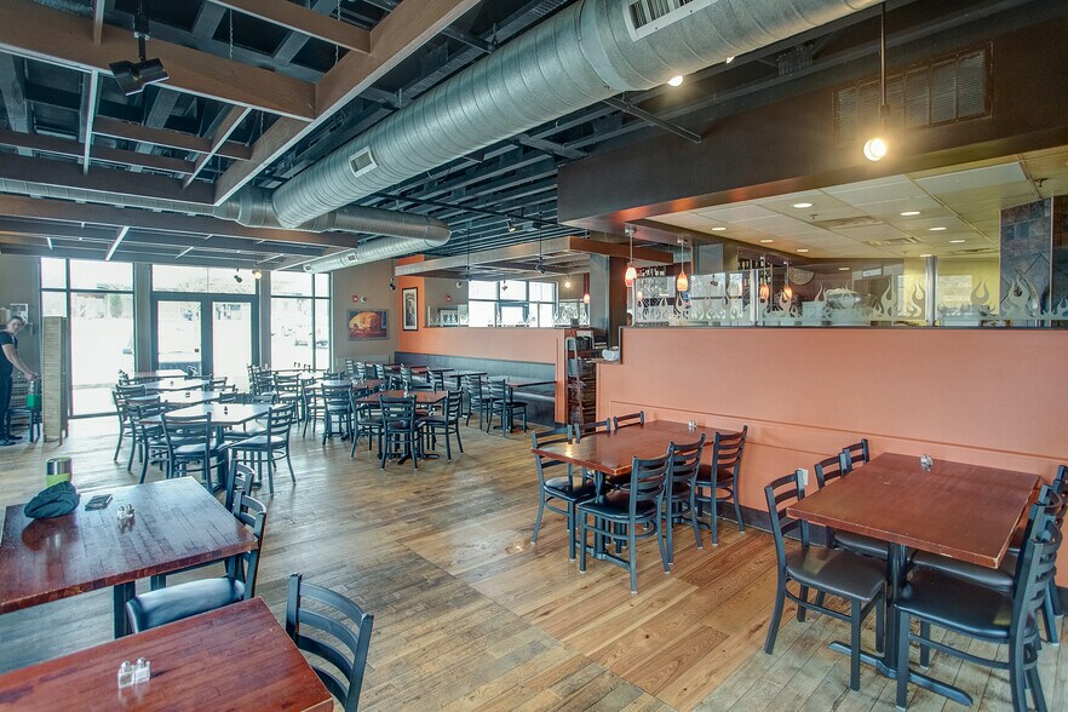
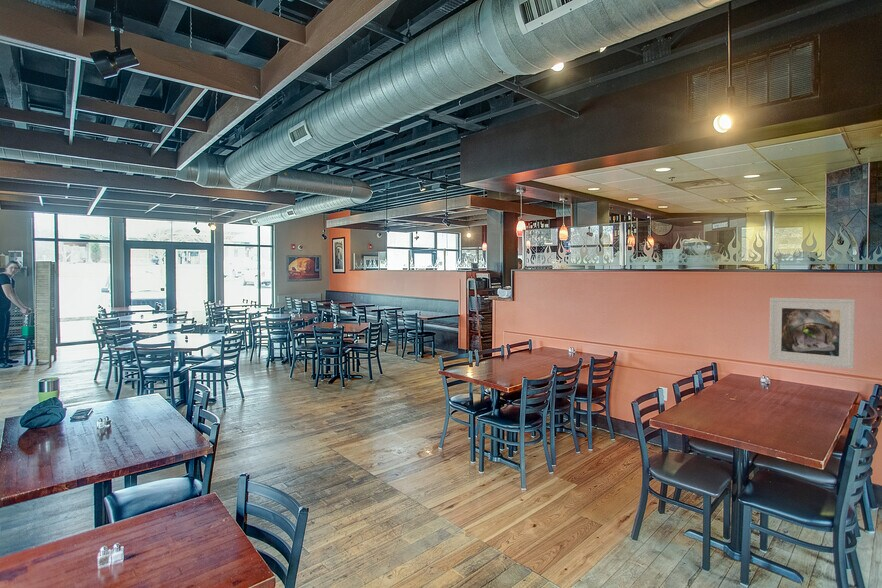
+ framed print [768,297,856,370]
